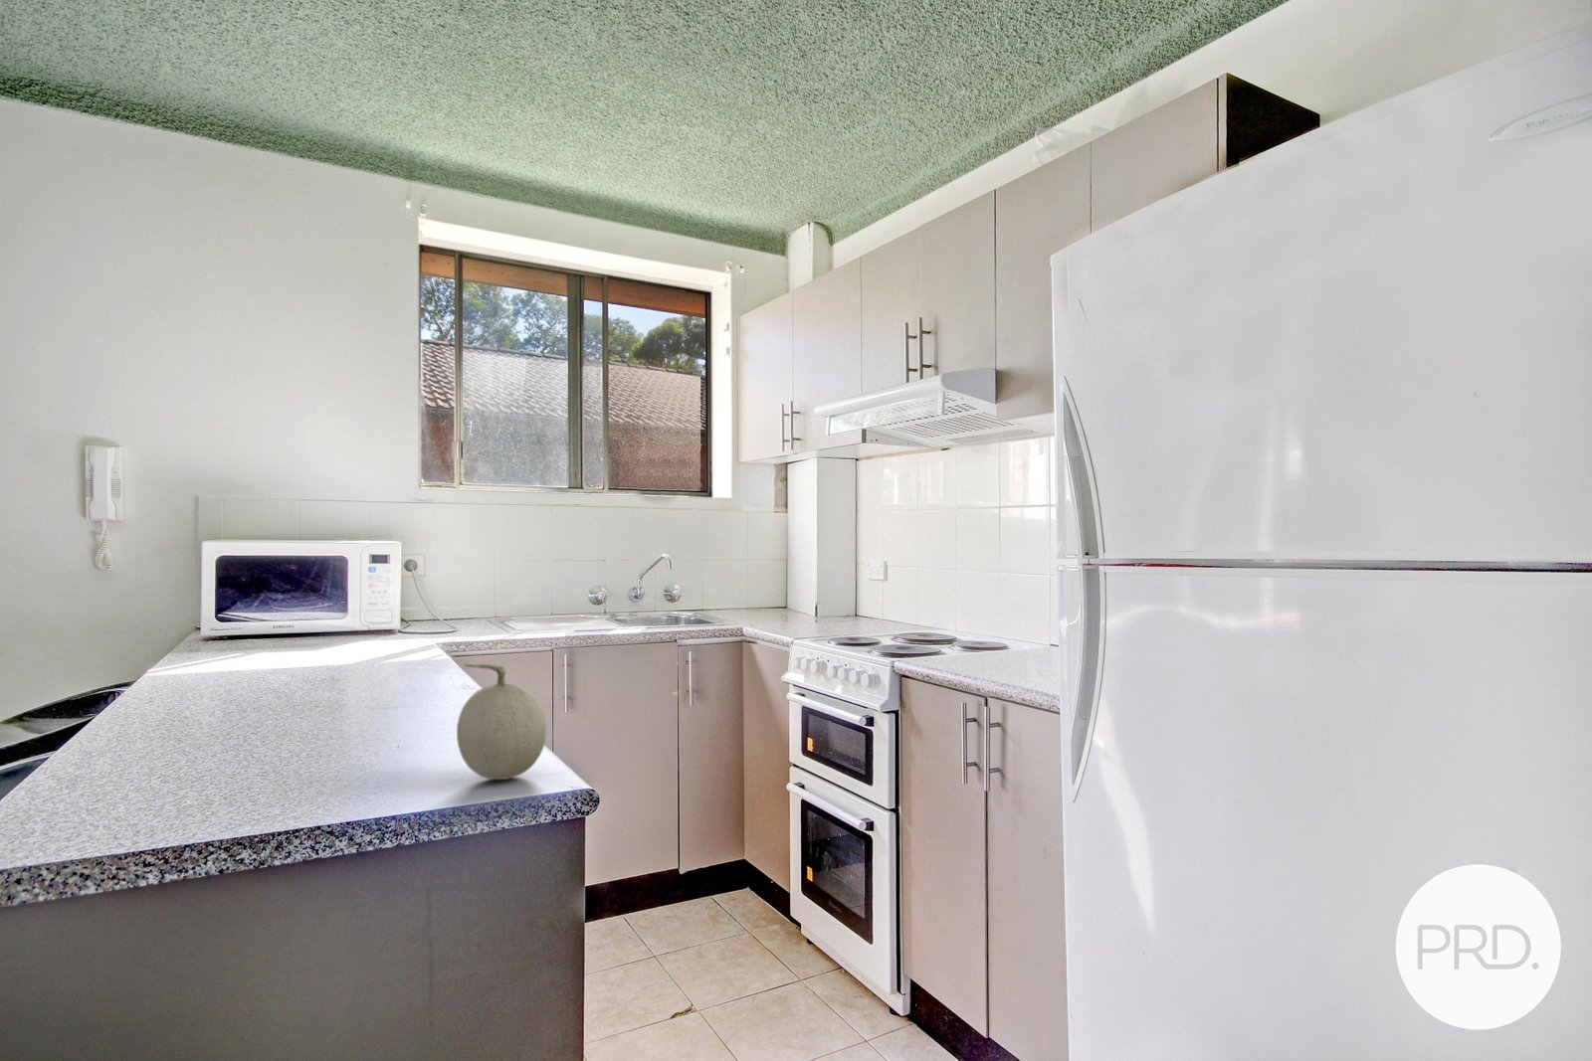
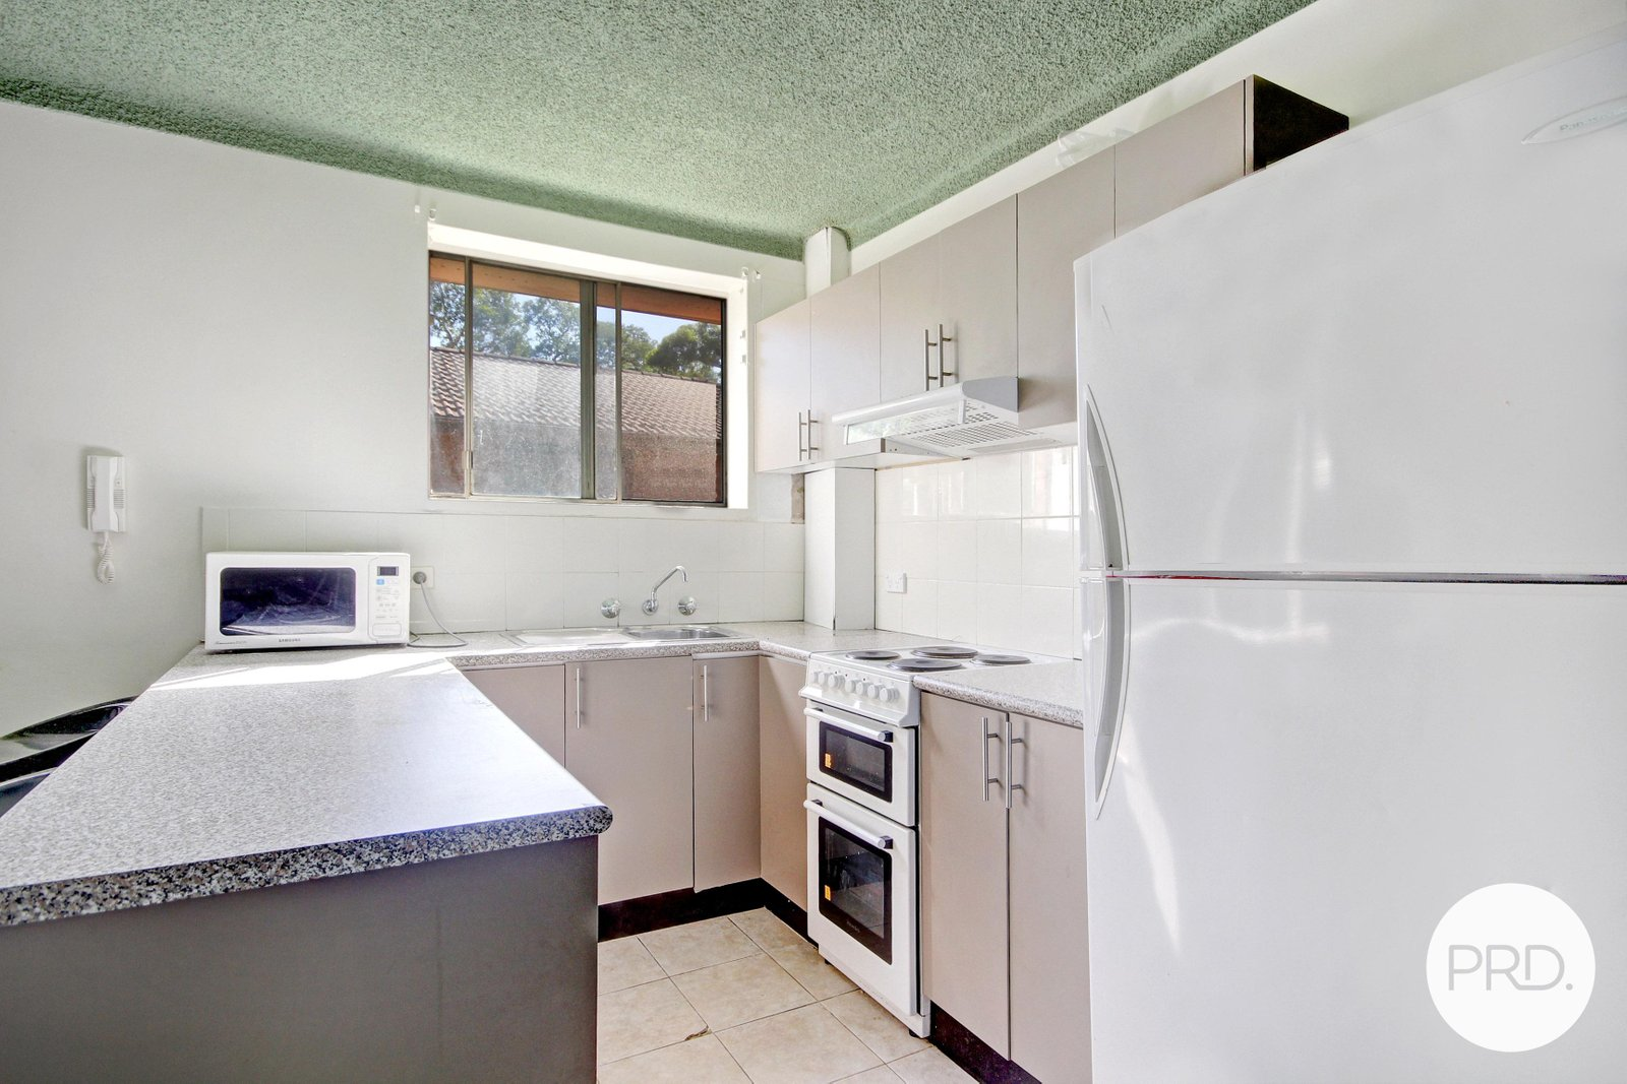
- fruit [456,662,547,780]
